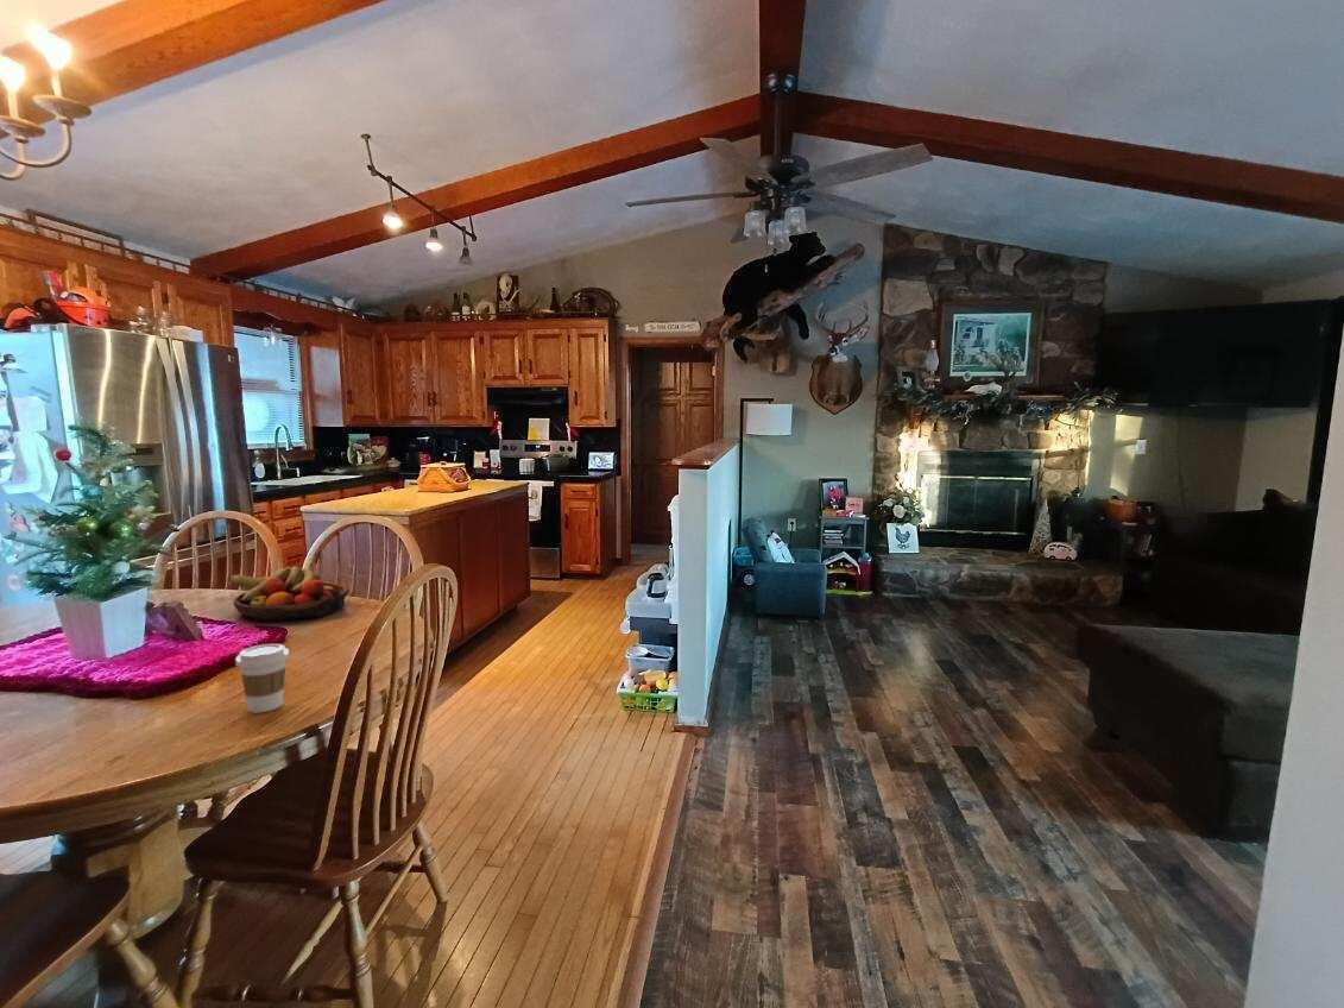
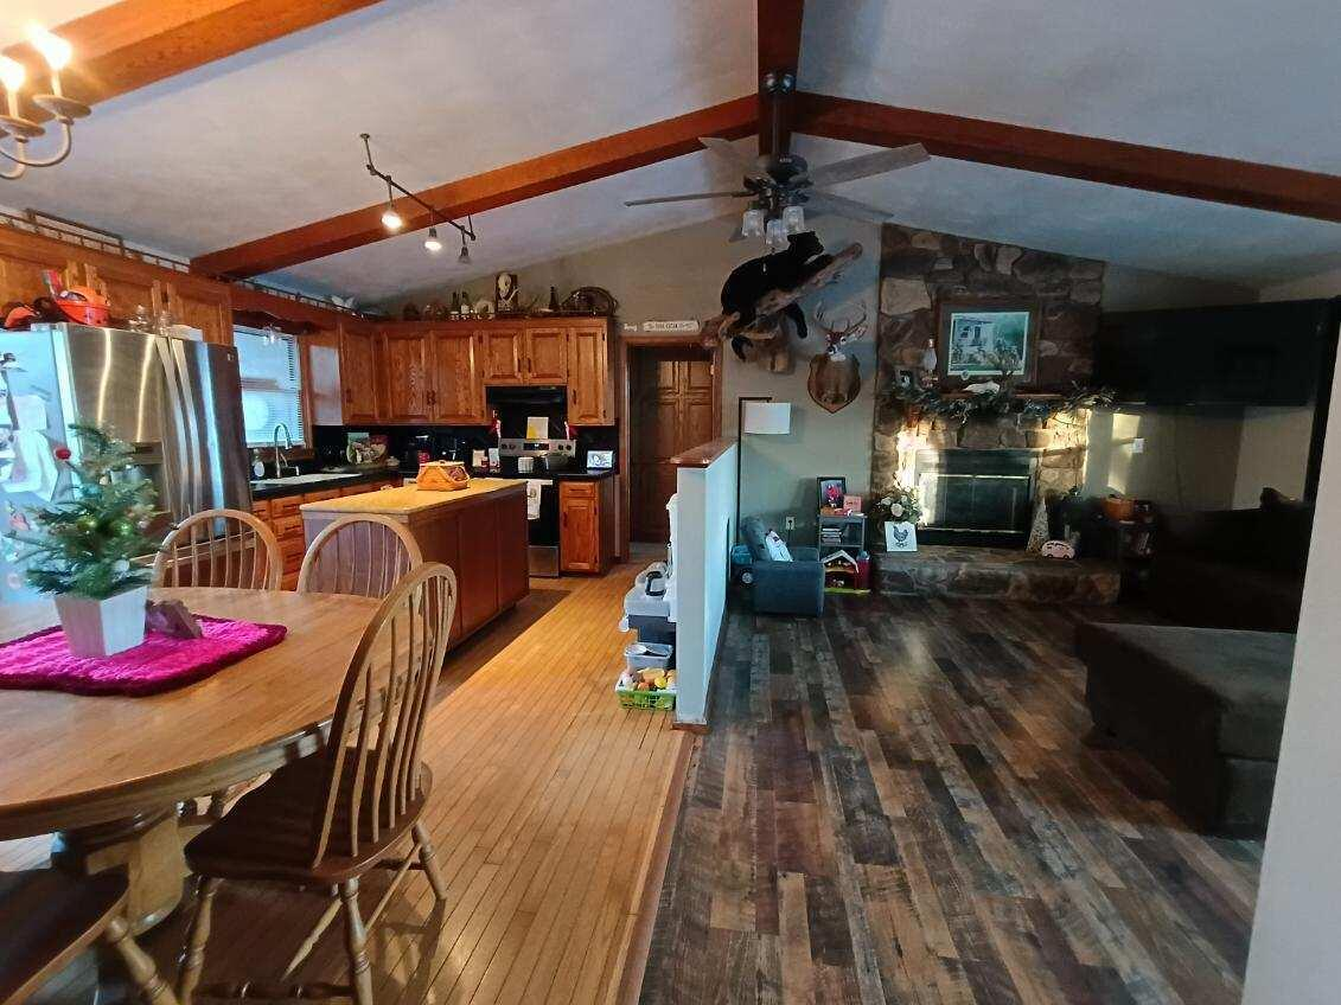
- fruit bowl [229,566,351,622]
- coffee cup [234,643,290,714]
